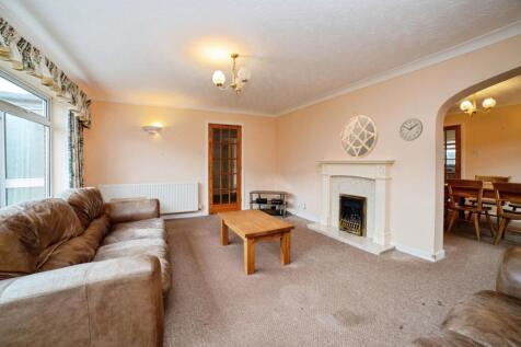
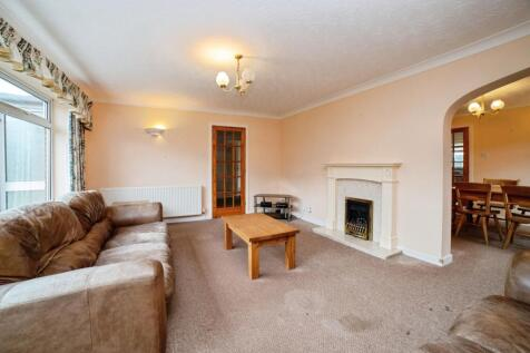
- home mirror [339,114,379,160]
- wall clock [397,117,424,142]
